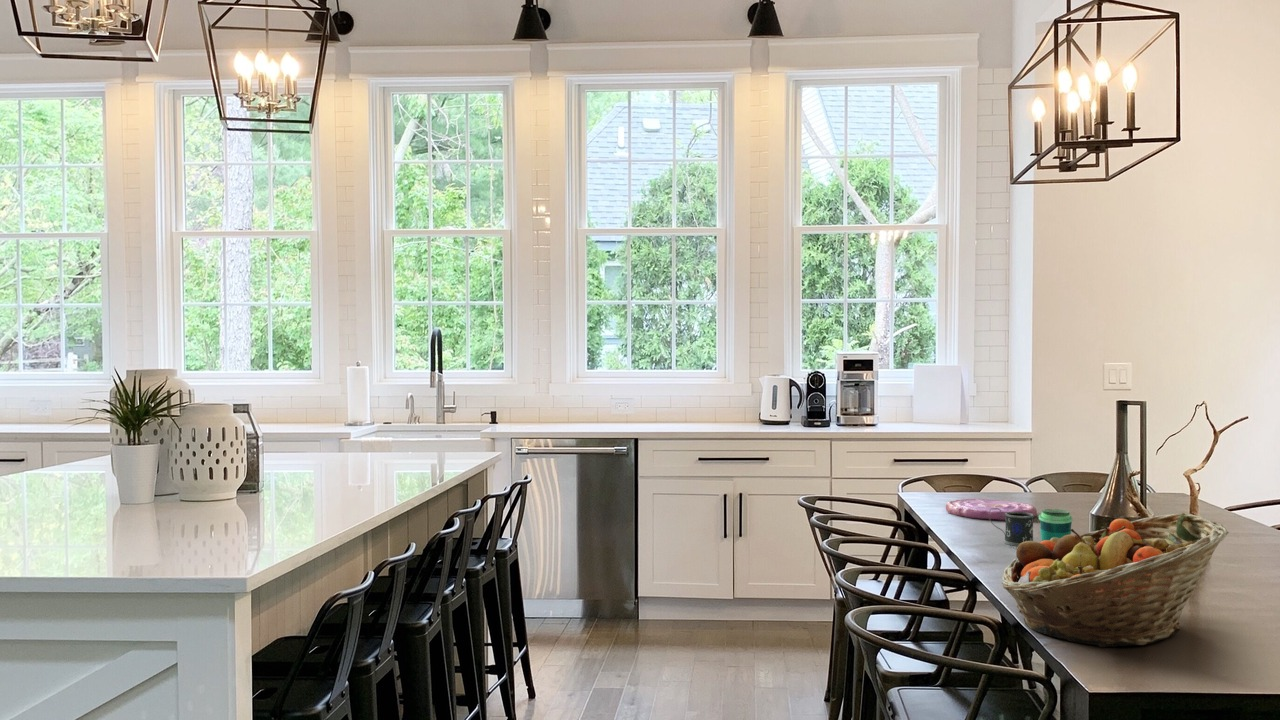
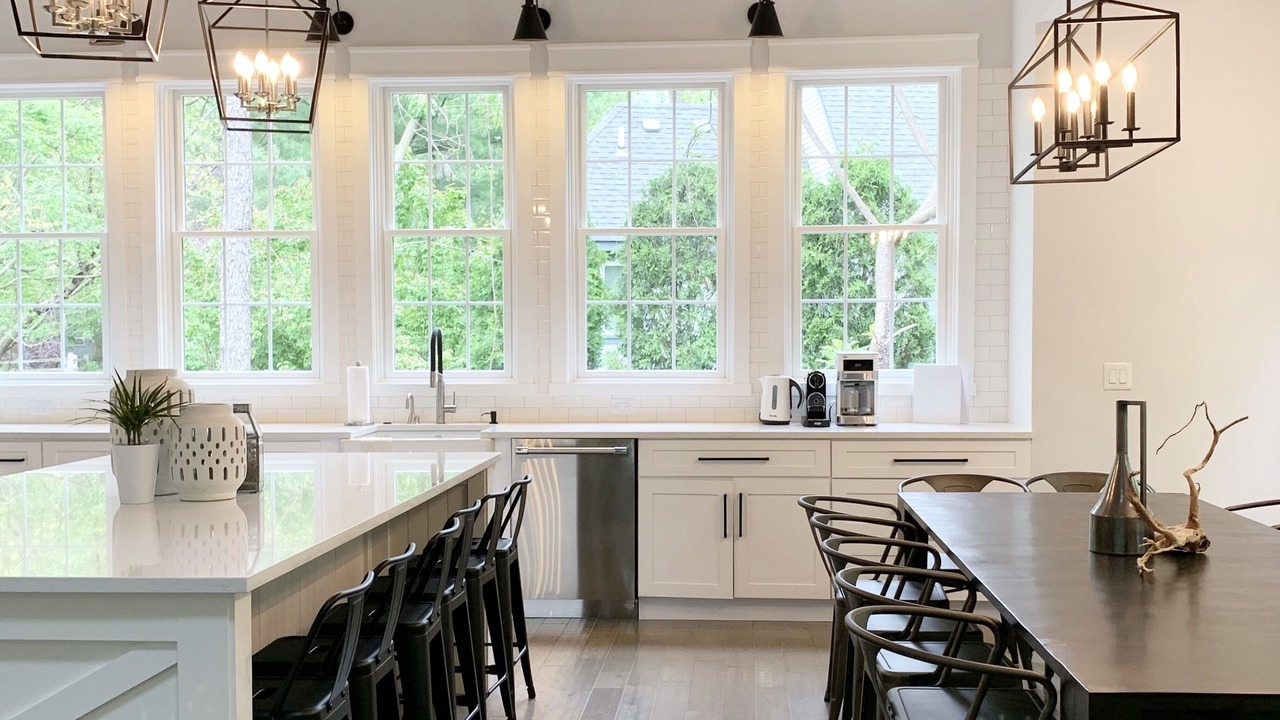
- fruit basket [1001,512,1230,648]
- cup [1038,508,1074,542]
- mug [988,508,1034,547]
- plate [945,498,1038,521]
